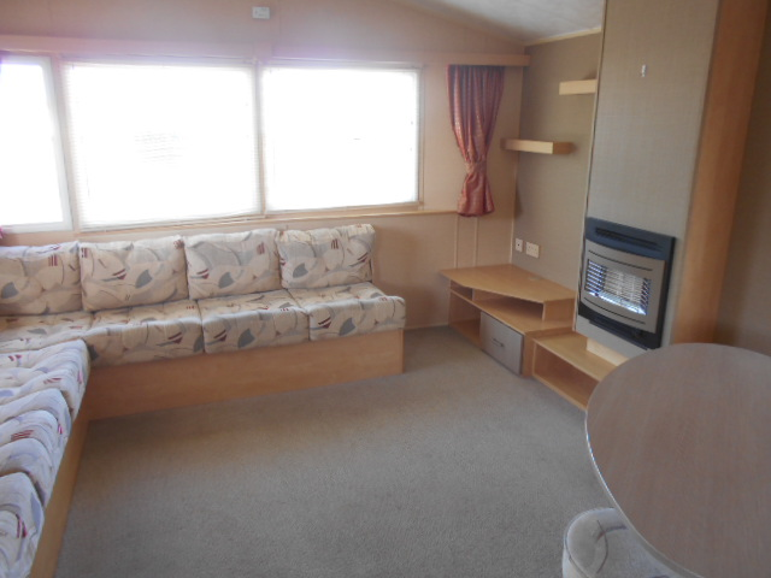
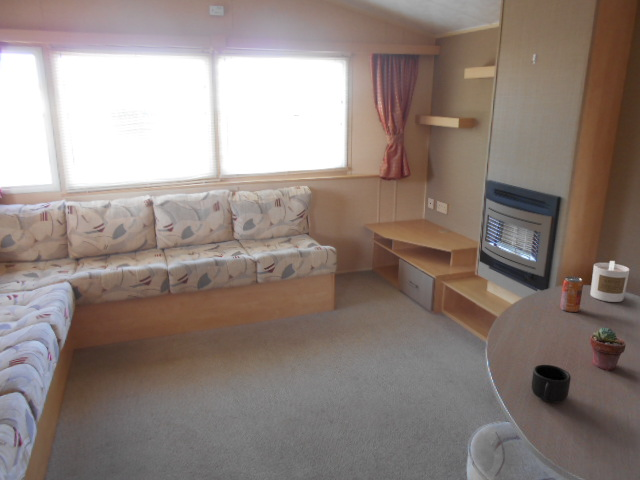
+ candle [589,260,630,303]
+ mug [530,364,572,403]
+ beverage can [559,275,584,313]
+ potted succulent [589,327,627,372]
